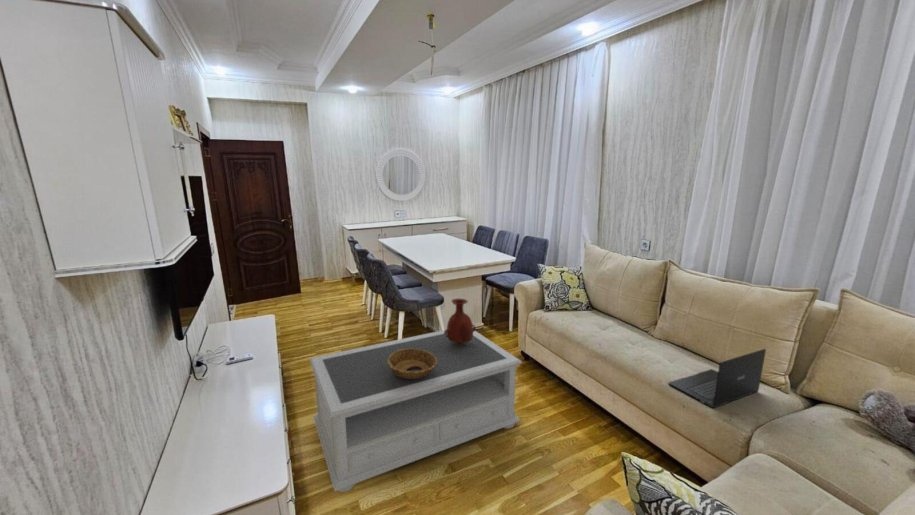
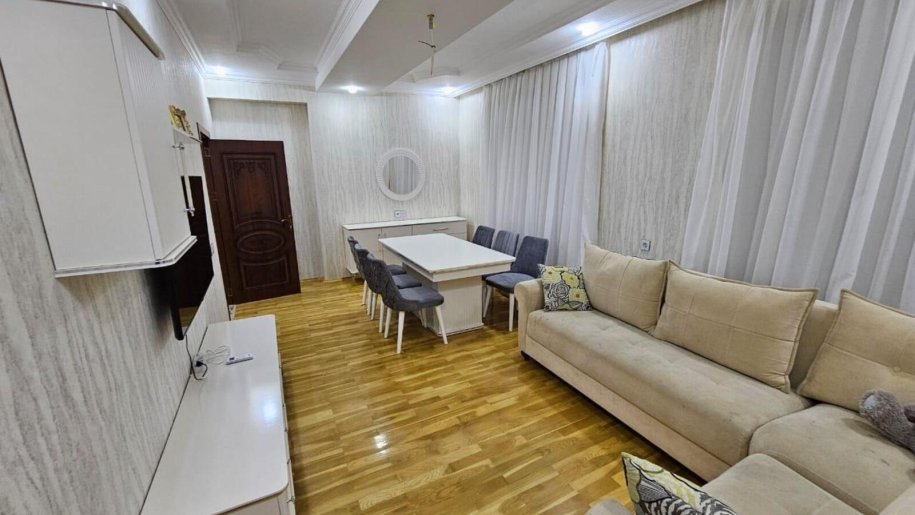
- laptop [667,348,767,409]
- coffee table [308,329,523,493]
- vase [444,298,477,345]
- decorative bowl [387,348,438,379]
